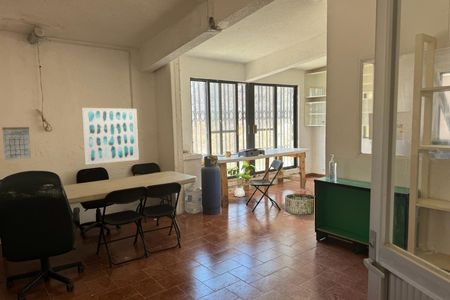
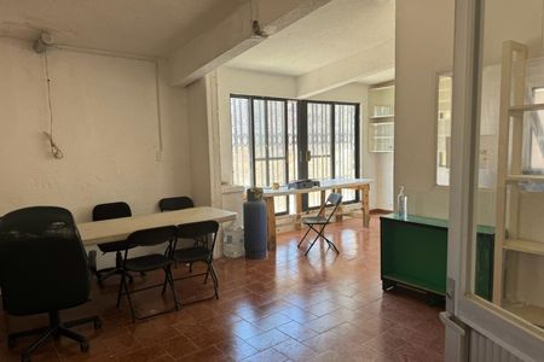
- basket [284,189,315,216]
- house plant [226,160,258,198]
- calendar [1,120,32,161]
- wall art [81,107,140,166]
